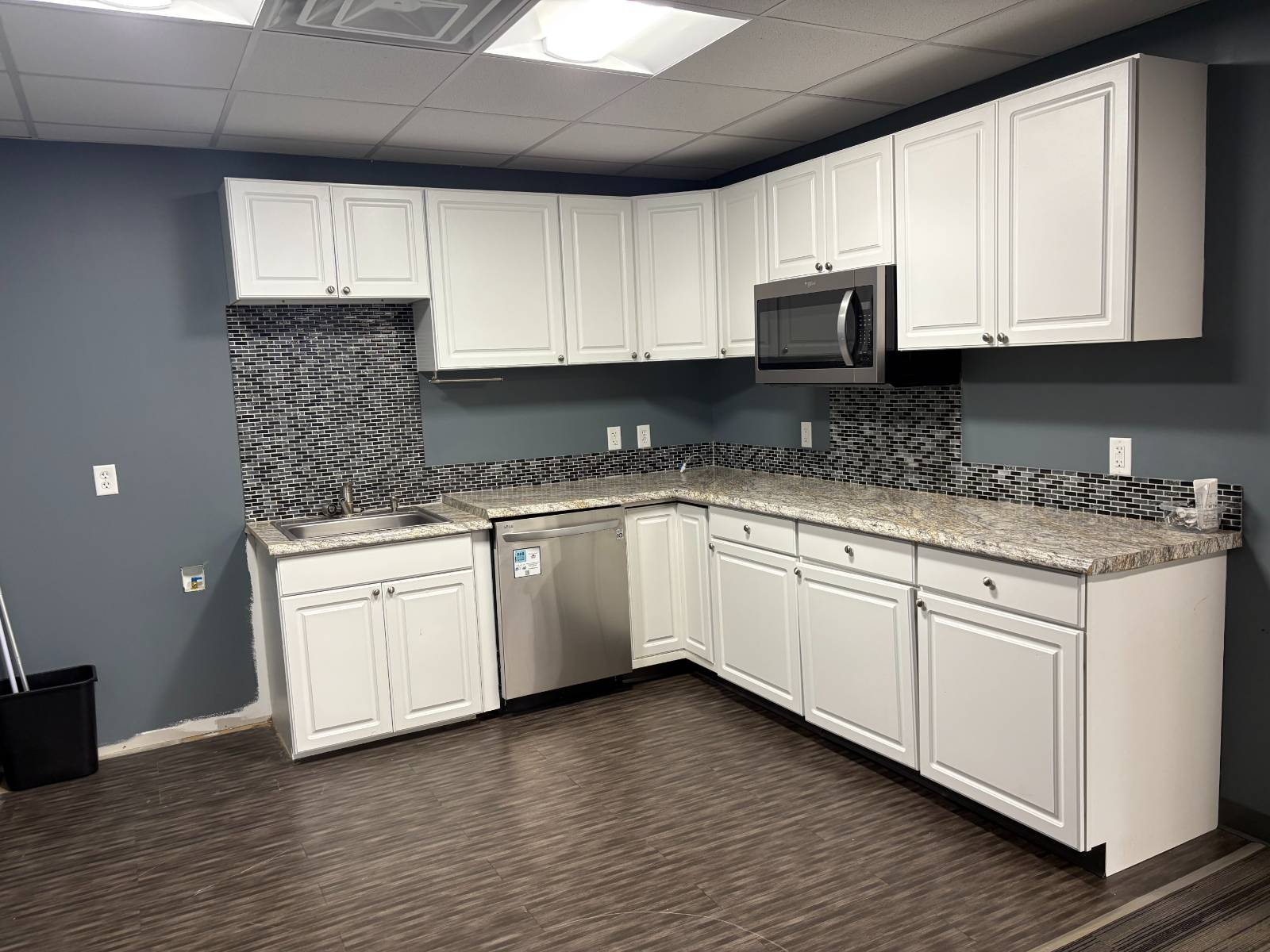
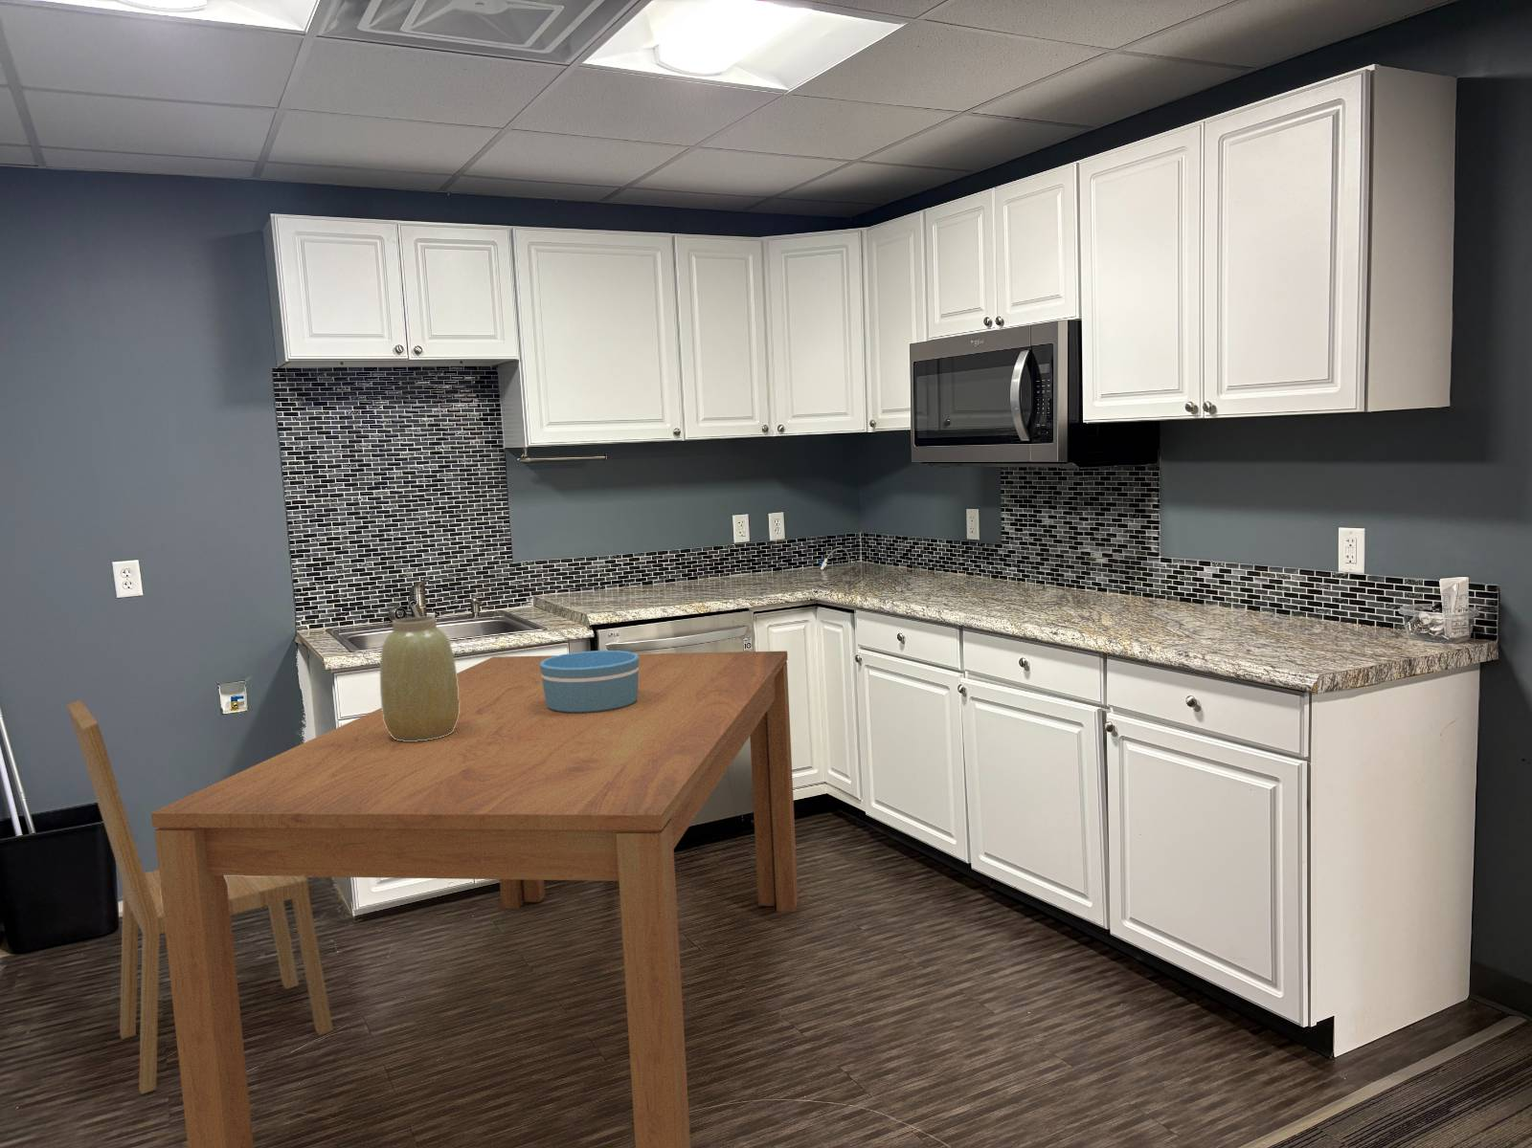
+ vase [379,616,460,742]
+ dining table [151,650,799,1148]
+ bowl [540,650,638,713]
+ dining chair [66,699,334,1095]
